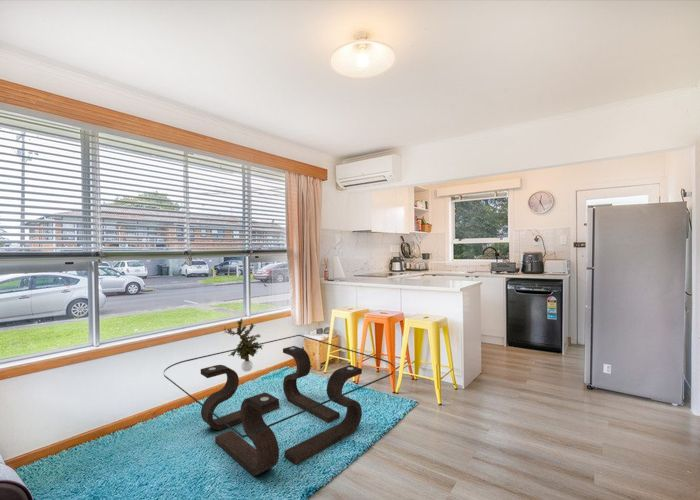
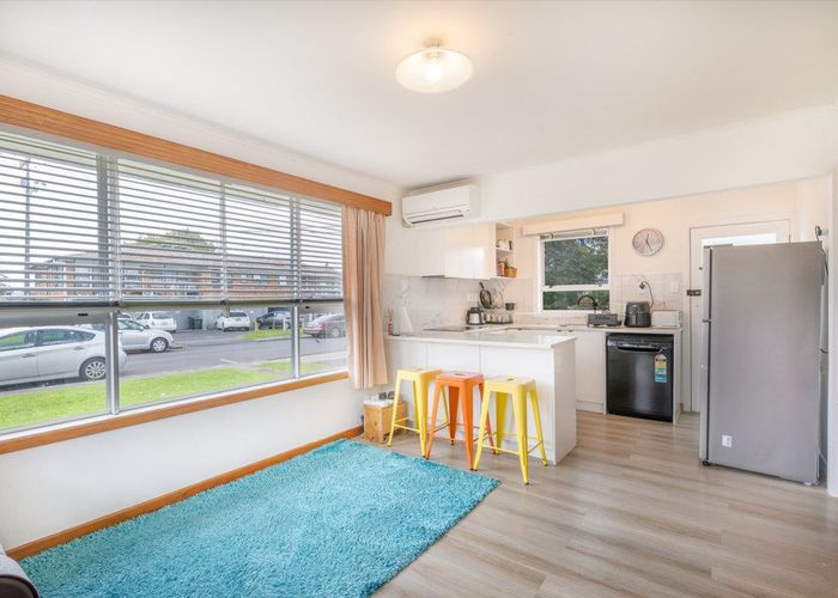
- potted plant [223,317,264,372]
- coffee table [163,334,396,476]
